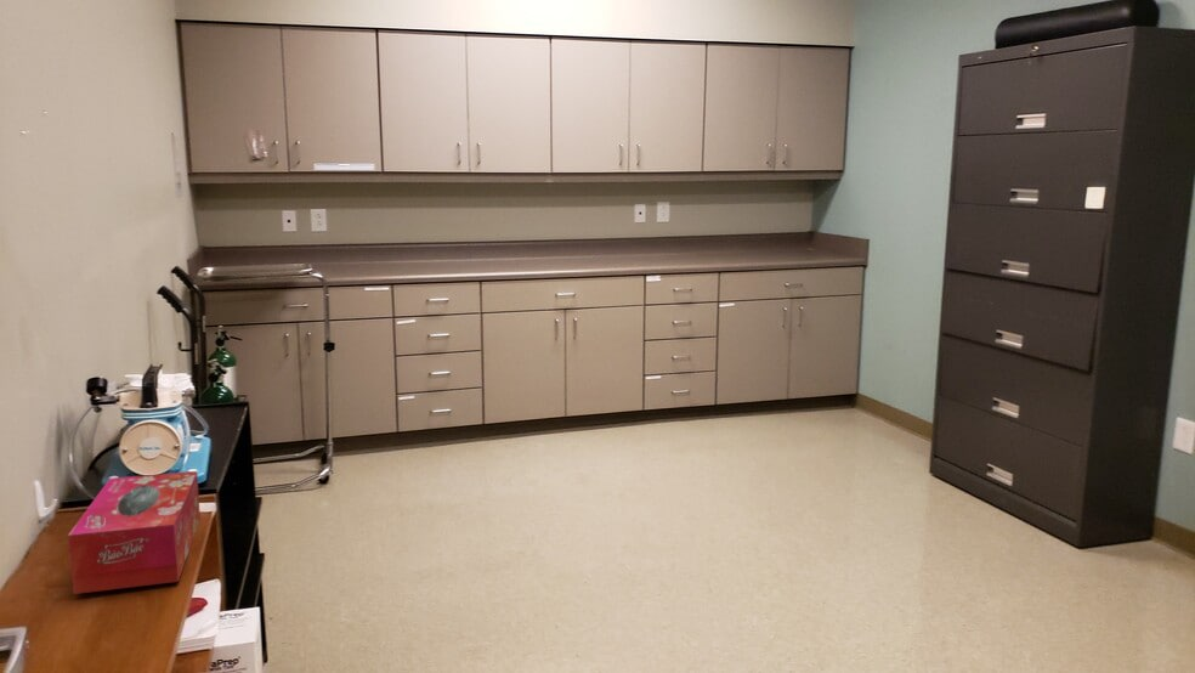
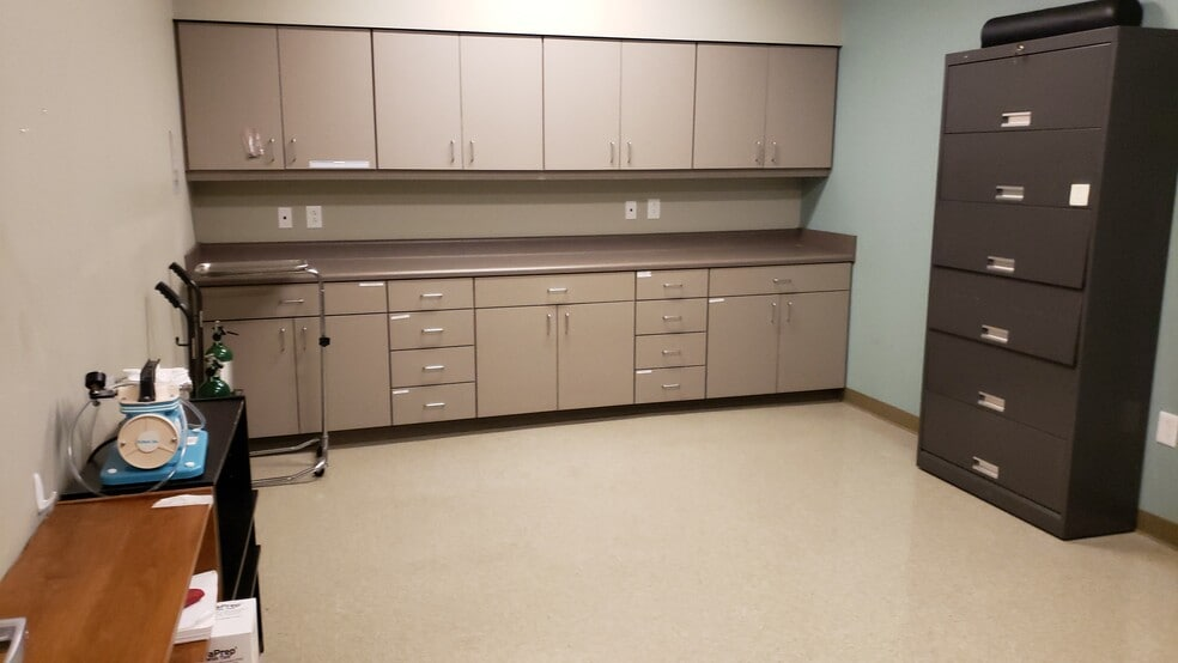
- tissue box [67,470,202,595]
